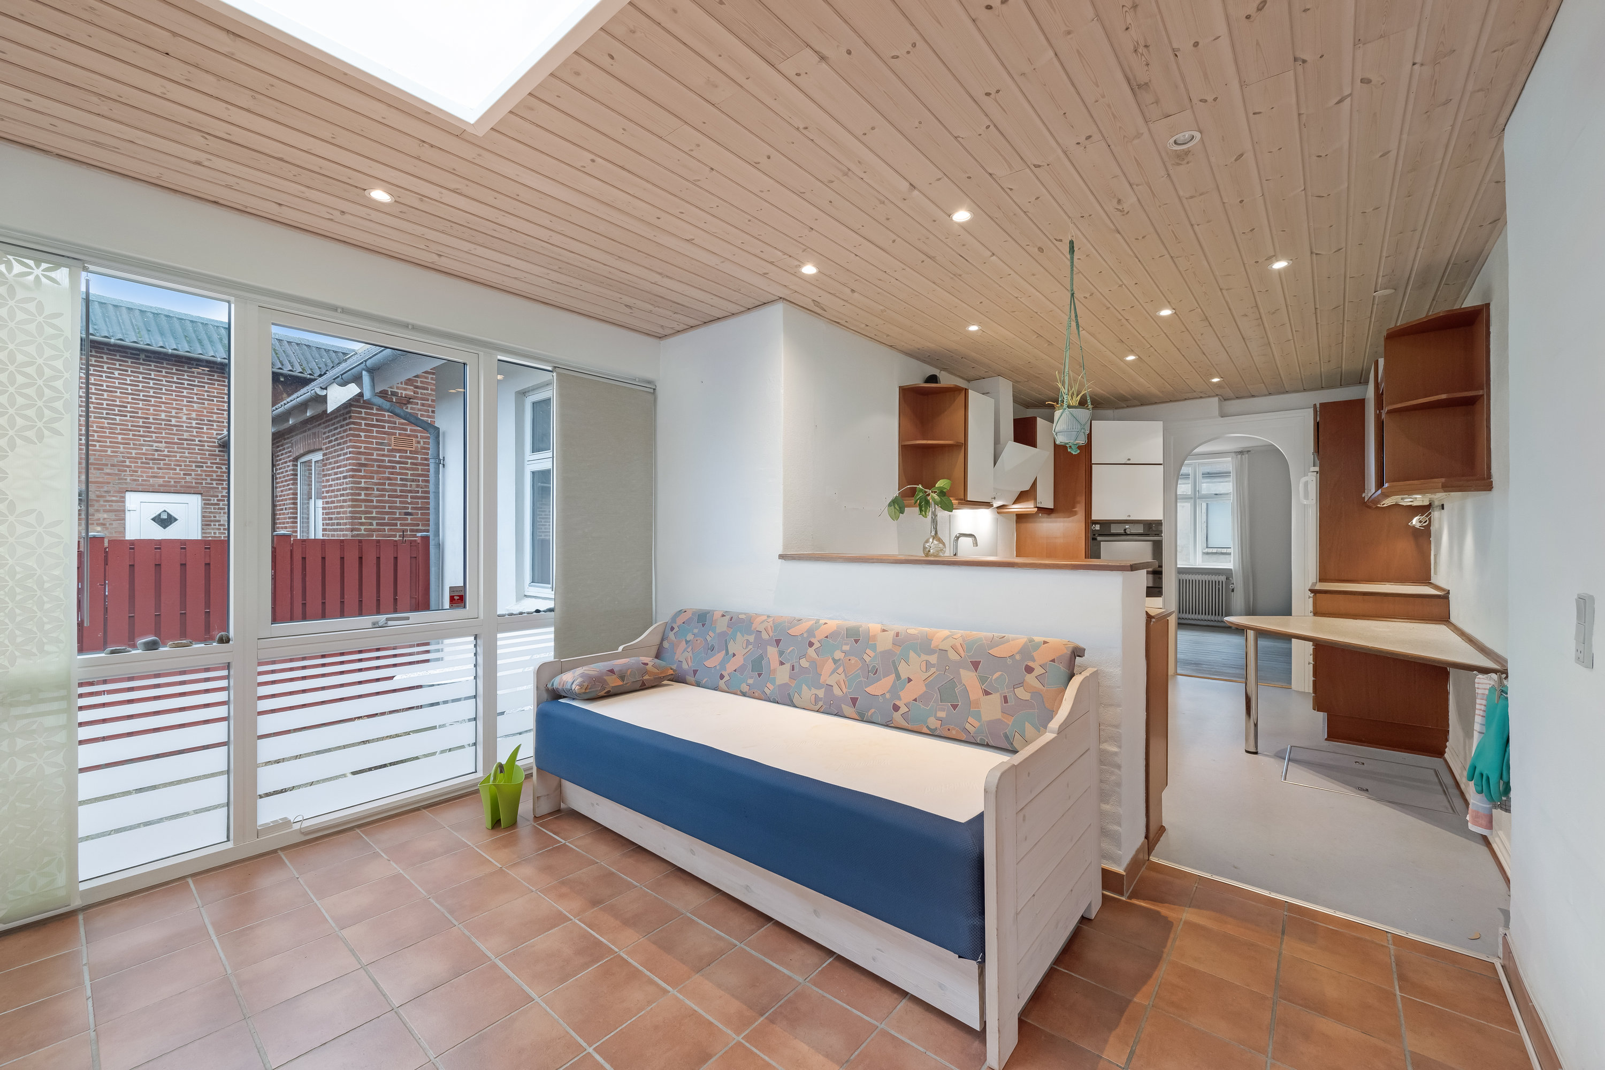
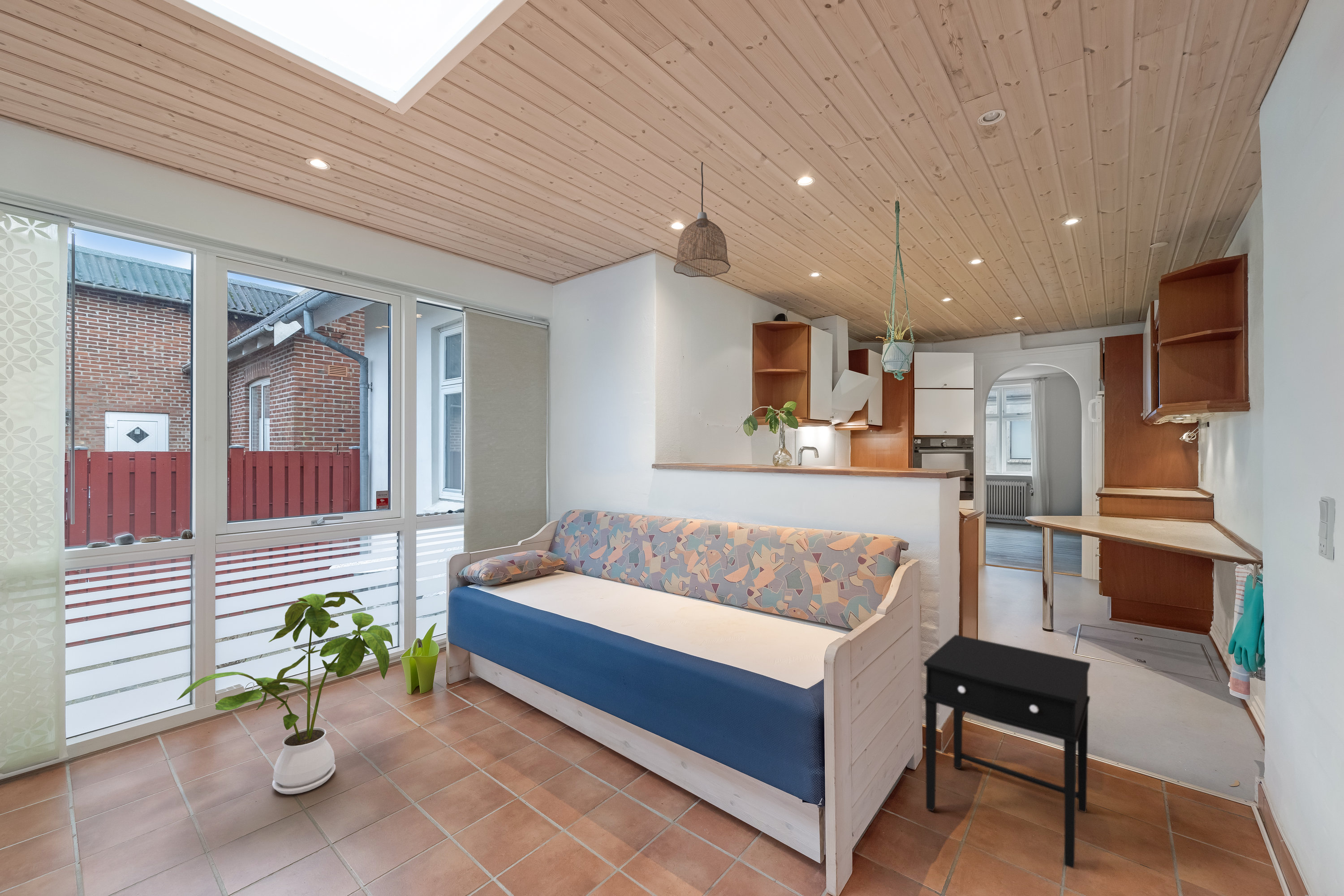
+ side table [923,634,1091,869]
+ pendant lamp [673,161,731,278]
+ house plant [176,591,393,795]
